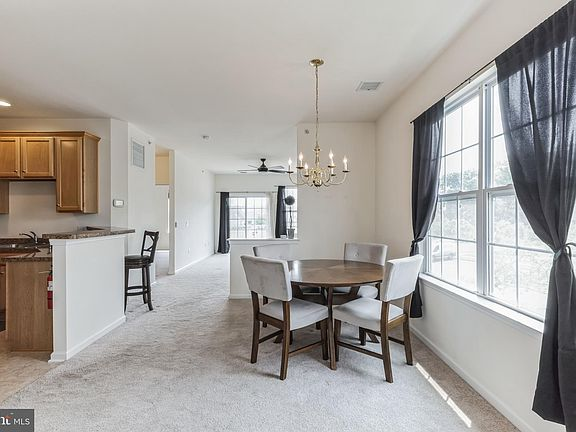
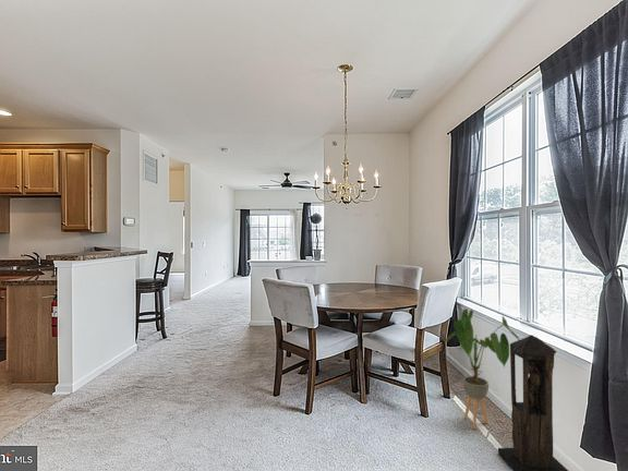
+ lantern [497,334,569,471]
+ house plant [445,307,521,430]
